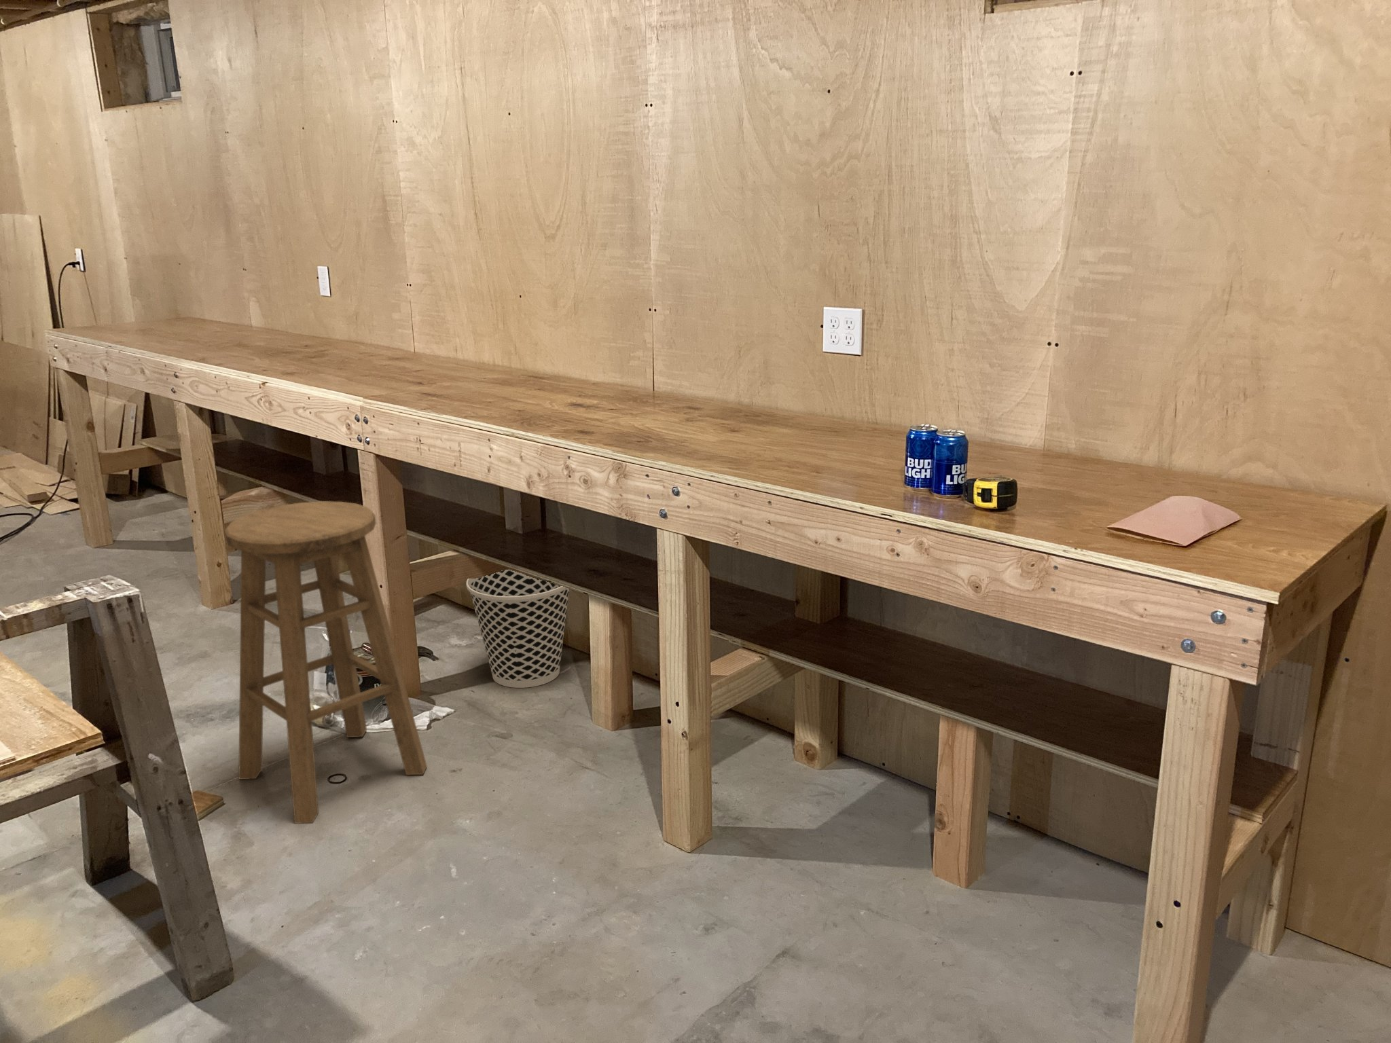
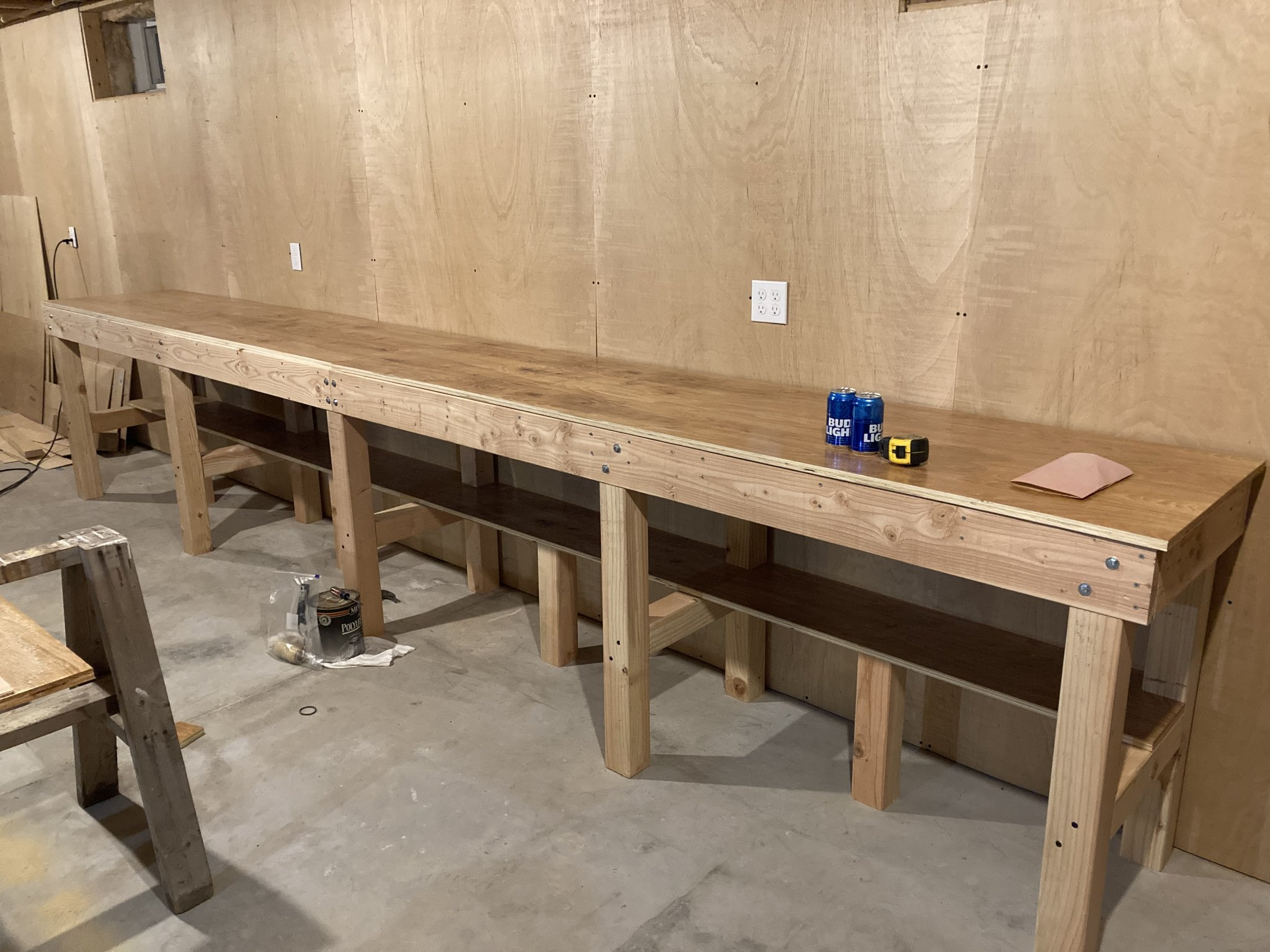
- bar stool [225,501,428,824]
- wastebasket [465,570,570,688]
